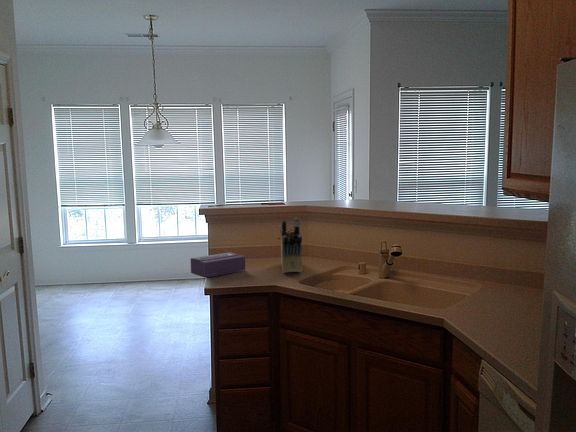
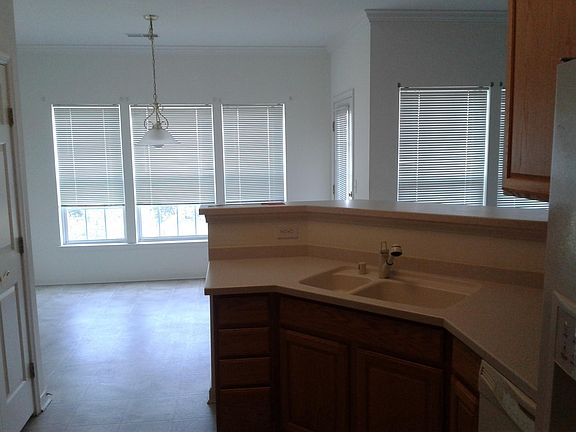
- tissue box [190,251,246,279]
- knife block [280,216,303,274]
